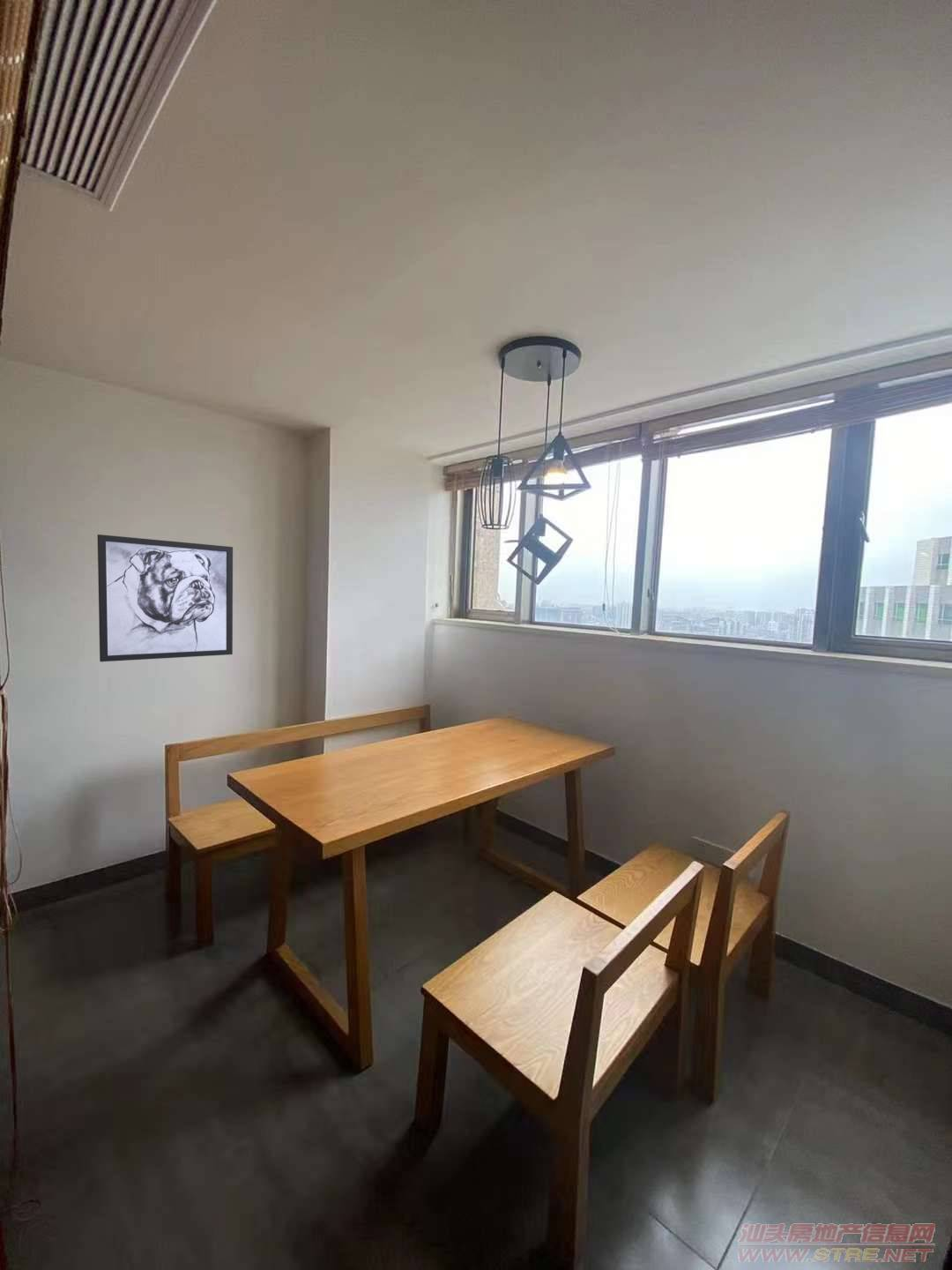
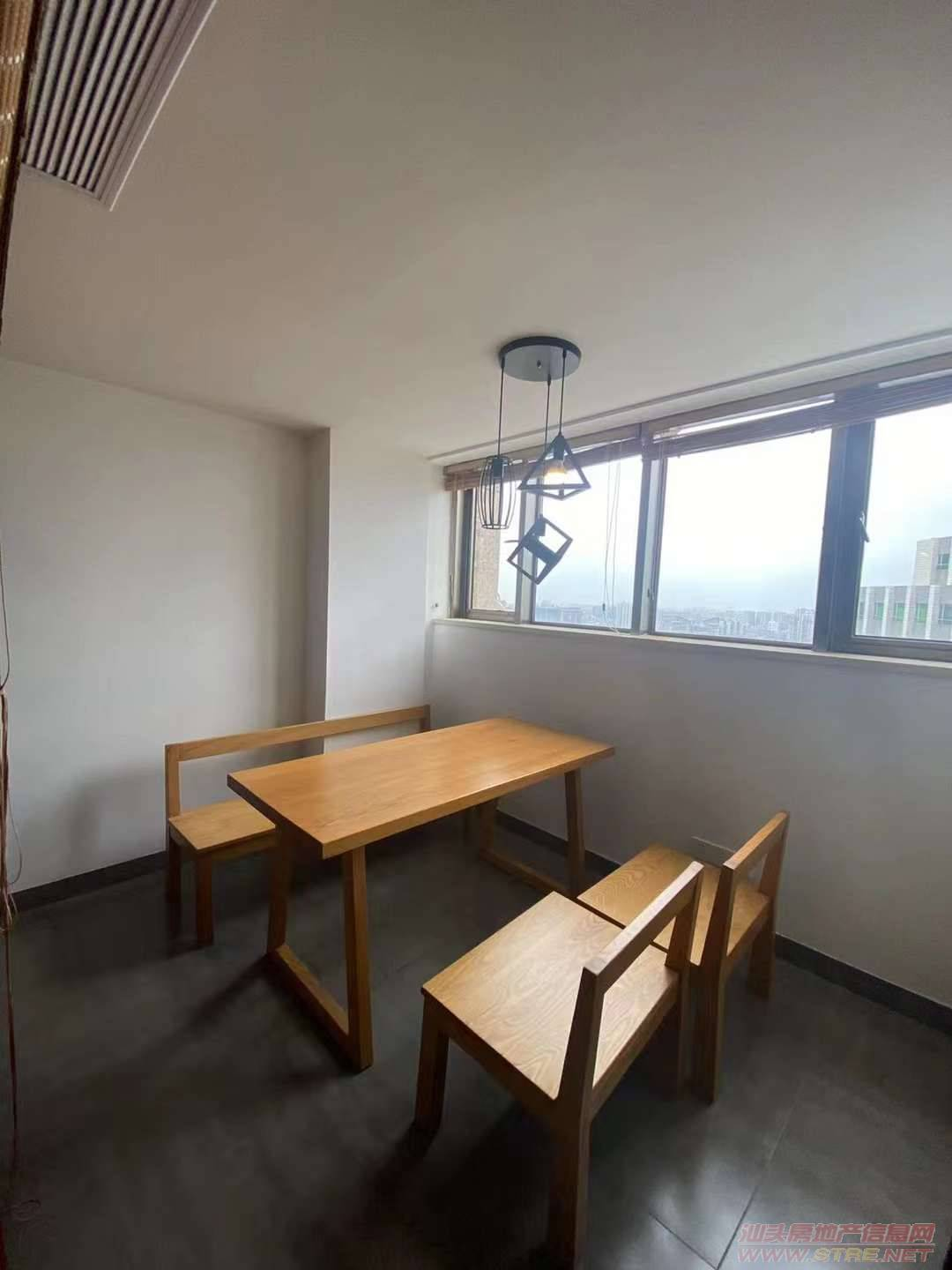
- wall art [97,534,234,662]
